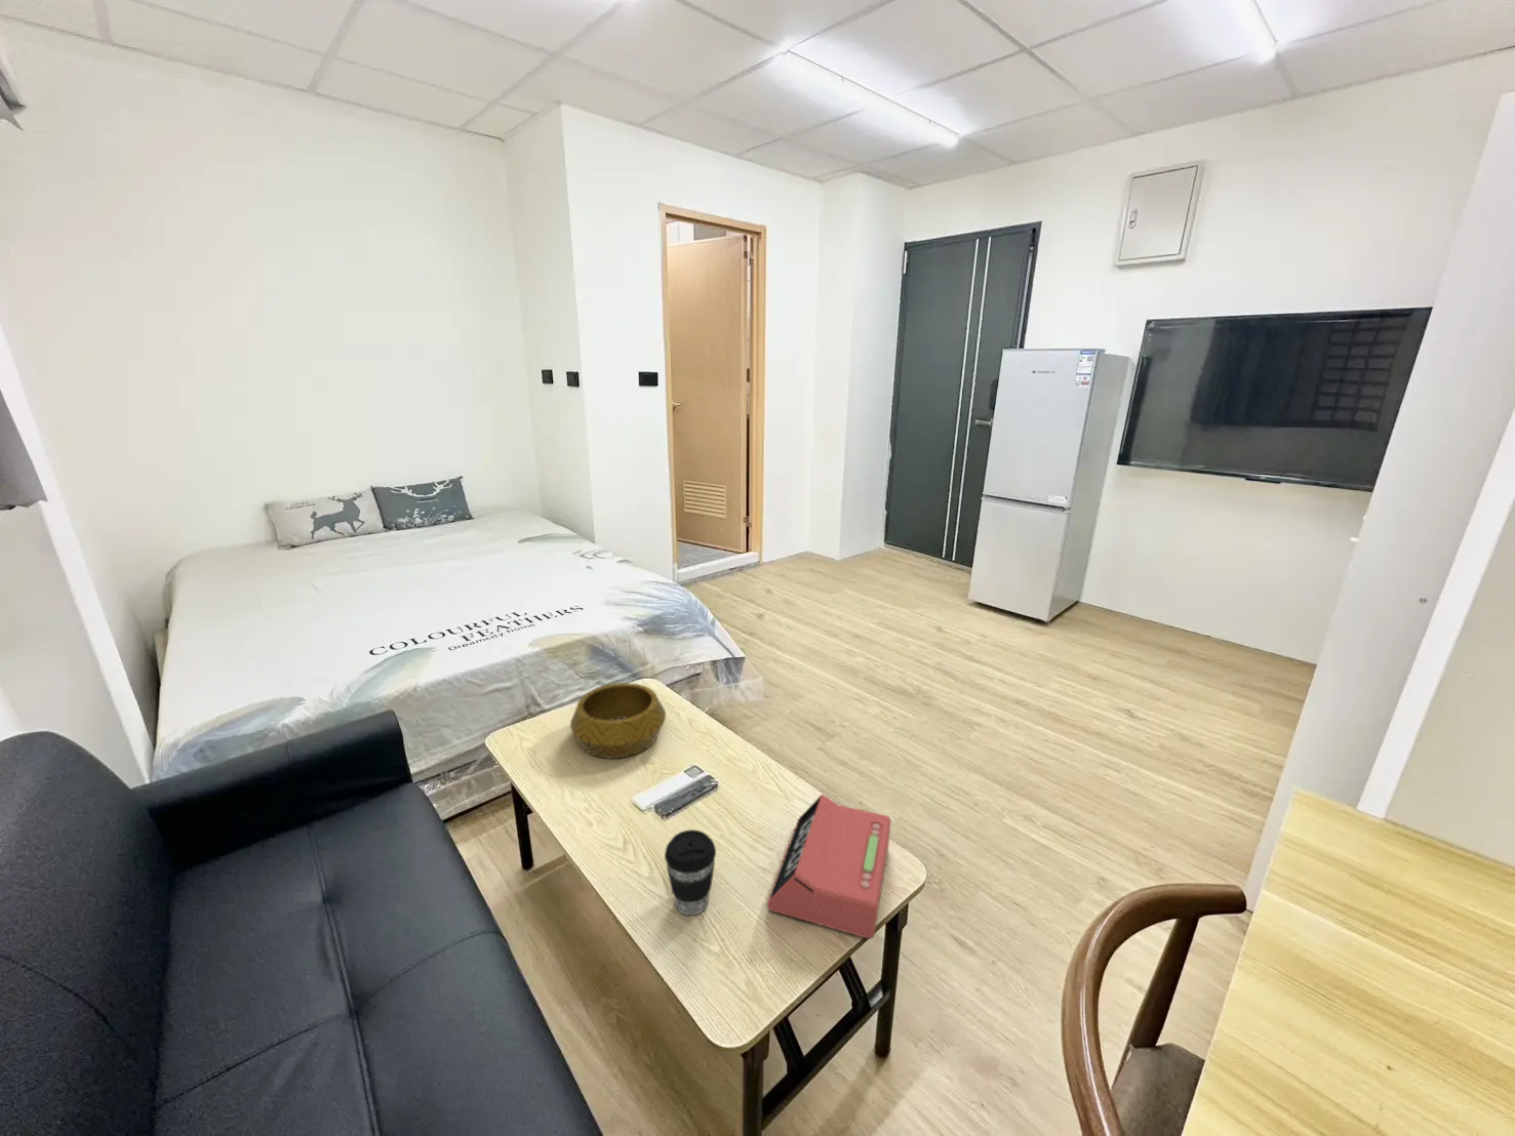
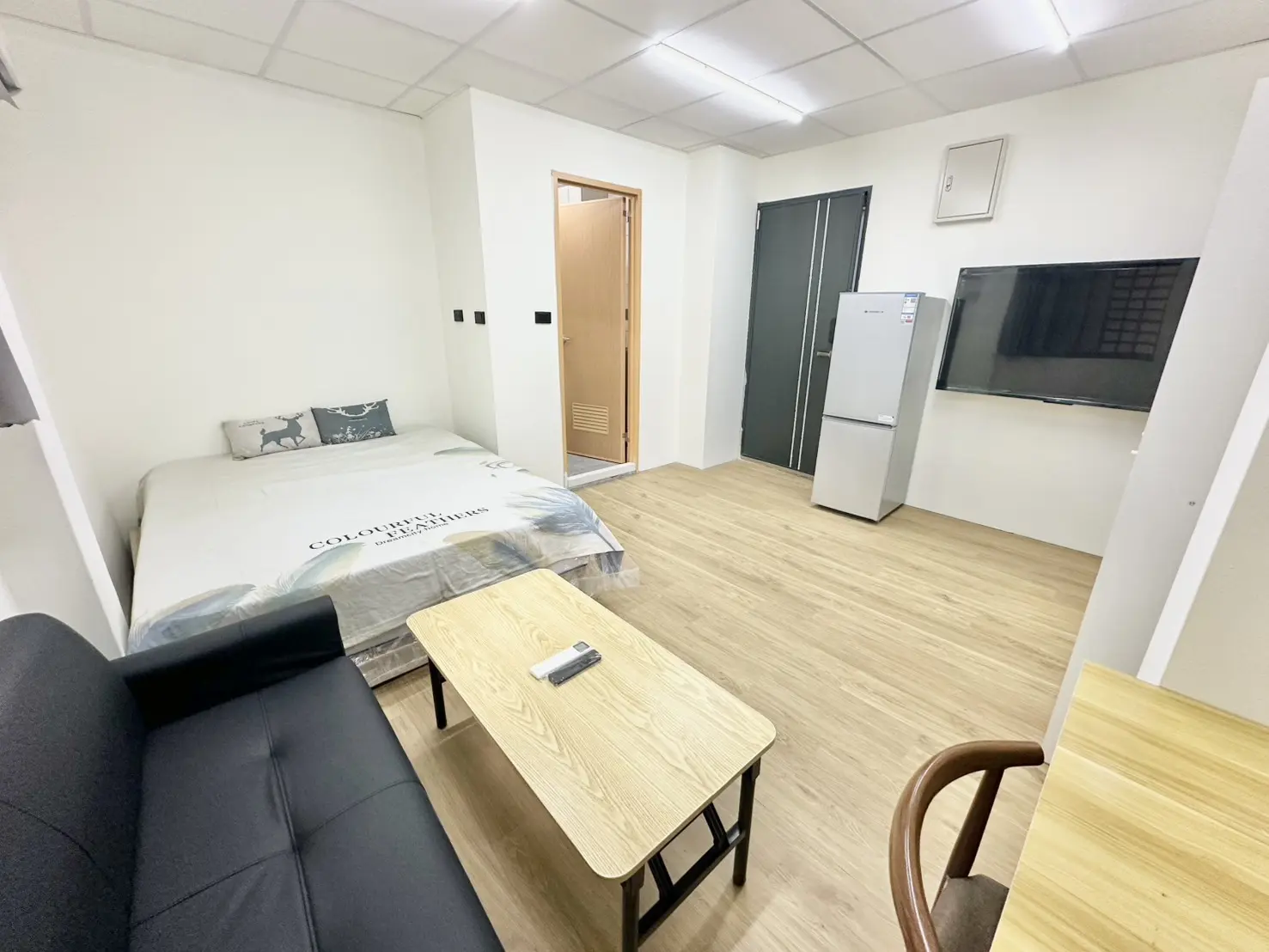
- coffee cup [664,828,718,916]
- alarm clock [765,794,892,940]
- decorative bowl [569,681,666,760]
